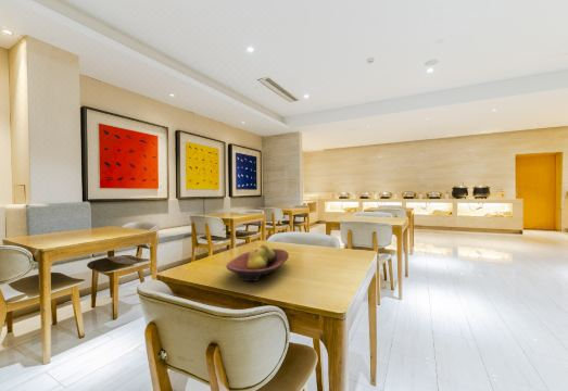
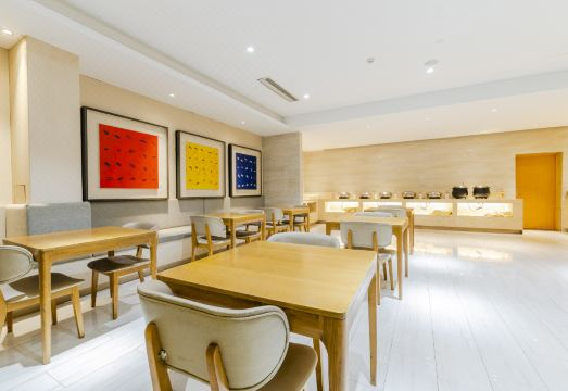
- fruit bowl [225,244,290,282]
